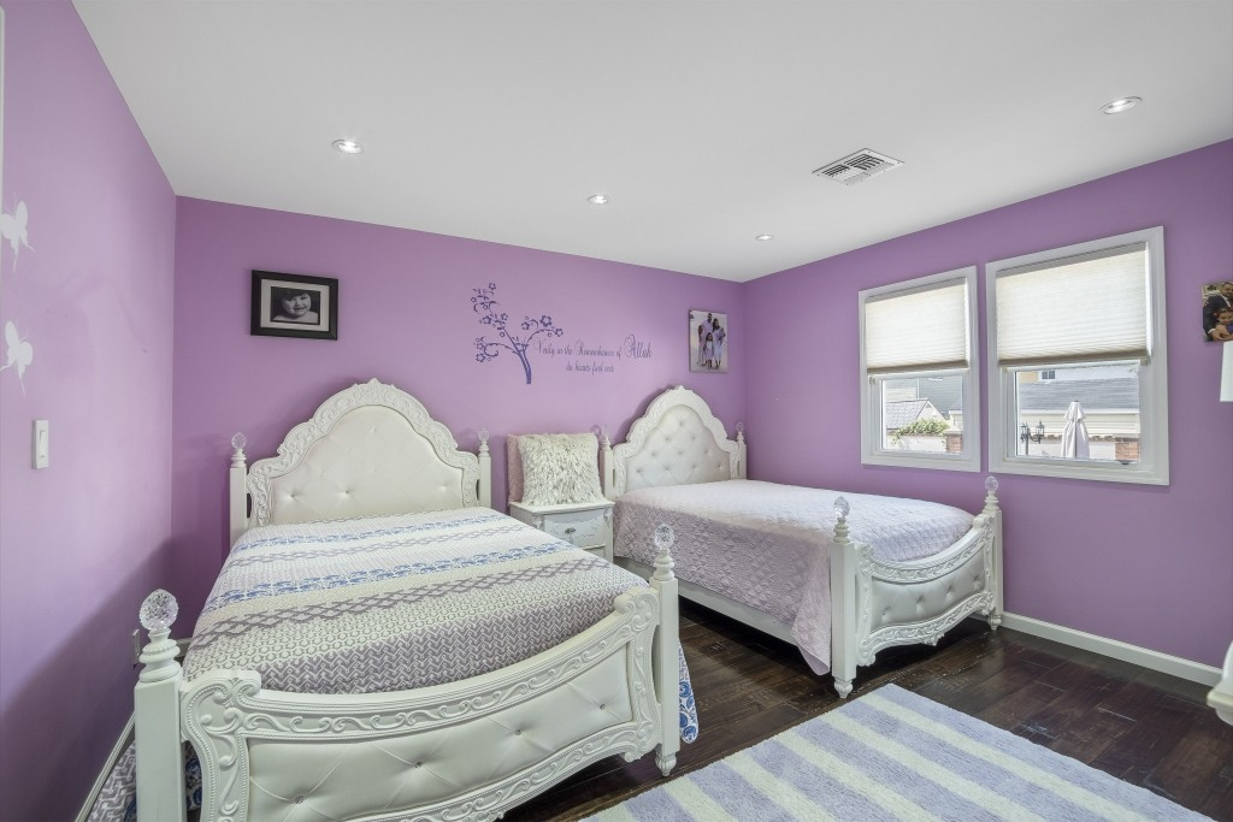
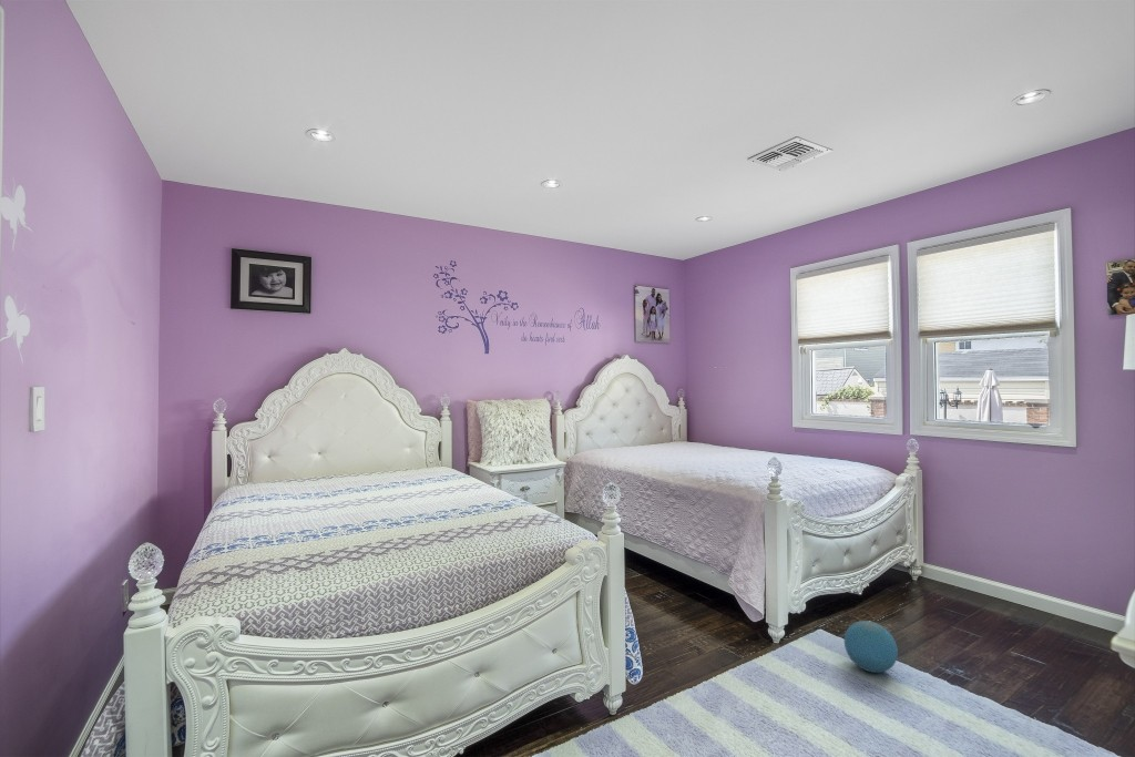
+ ball [843,620,899,674]
